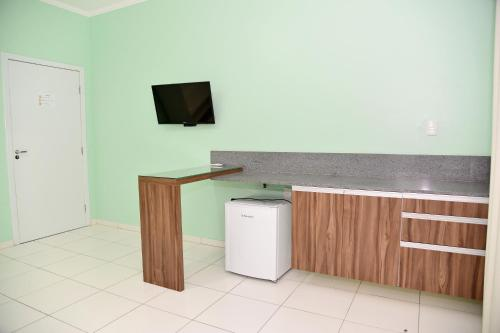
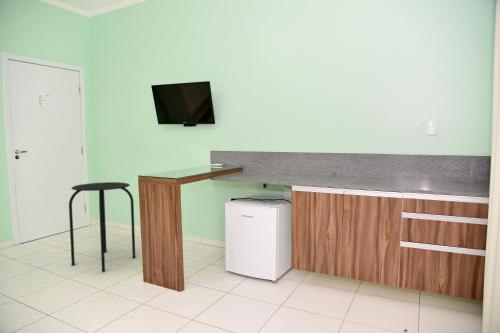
+ stool [68,181,137,272]
